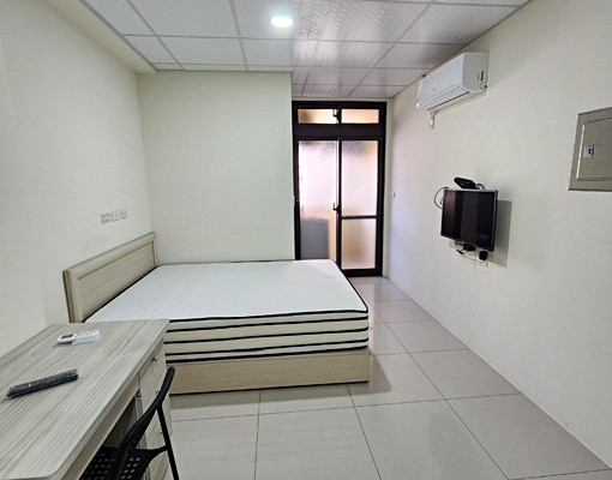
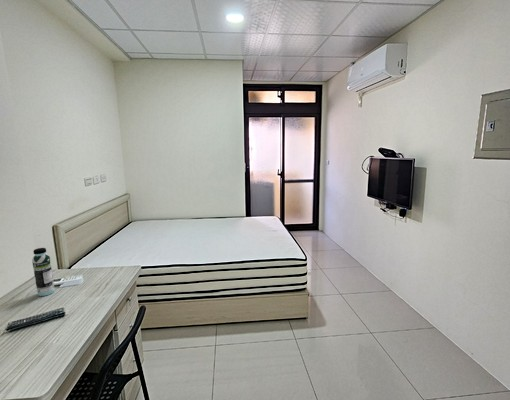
+ water bottle [31,247,56,297]
